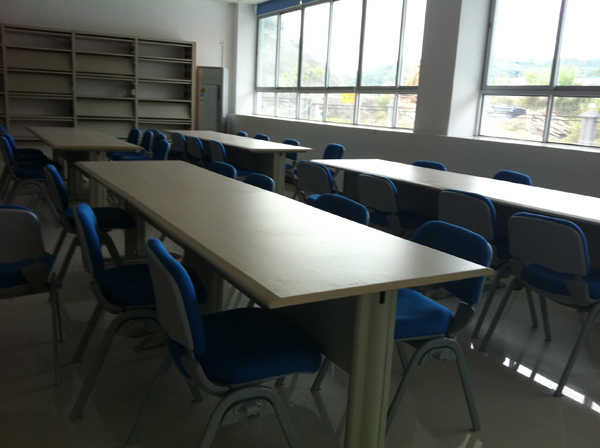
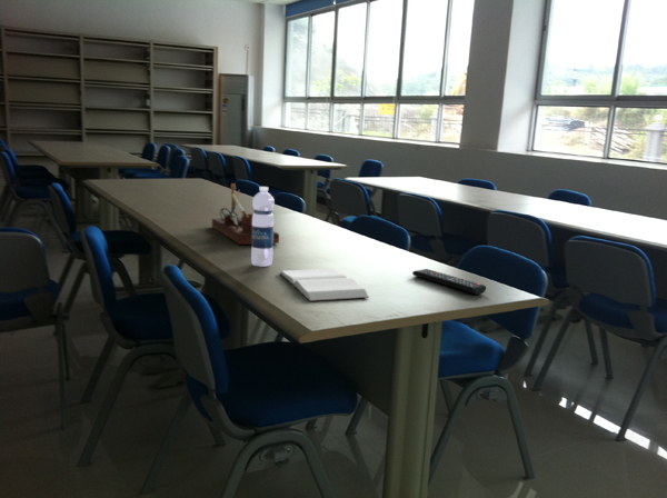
+ book [279,268,370,302]
+ water bottle [250,186,276,268]
+ desk organizer [211,182,280,246]
+ remote control [411,268,487,296]
